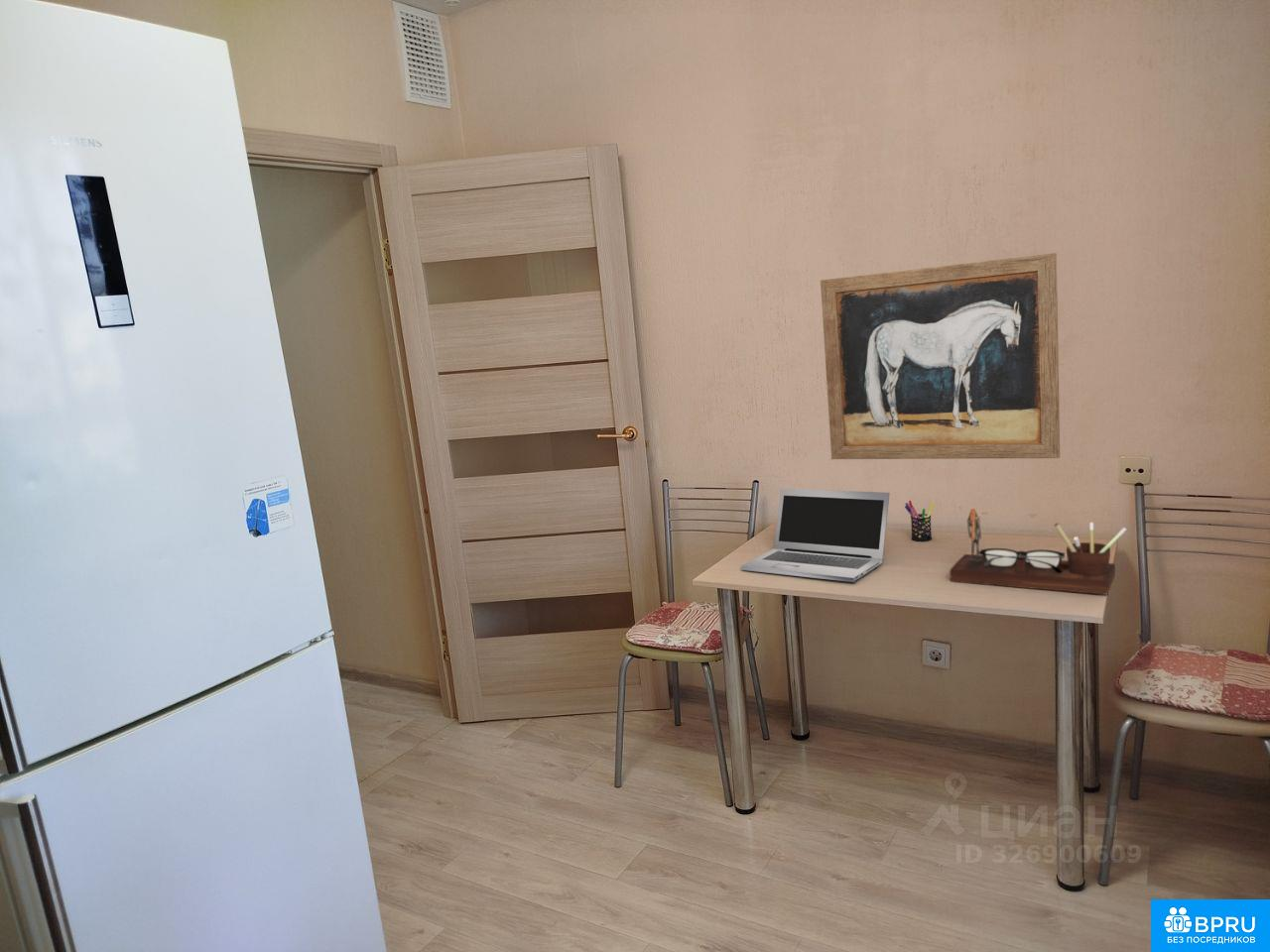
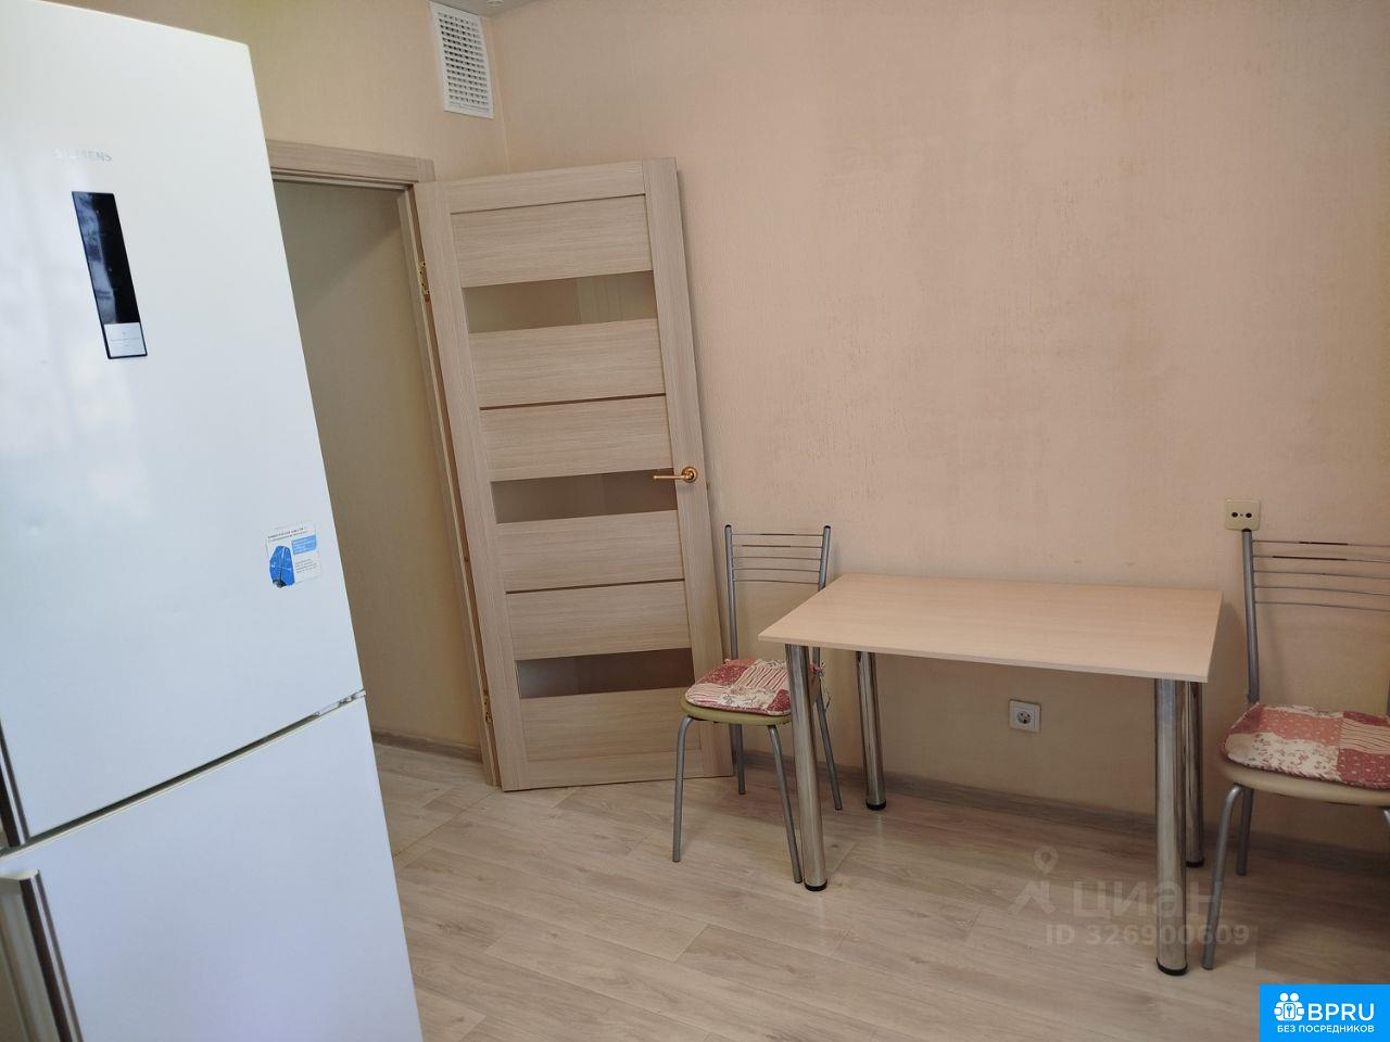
- laptop [740,487,891,583]
- desk organizer [949,508,1127,596]
- wall art [820,252,1061,460]
- pen holder [904,500,936,542]
